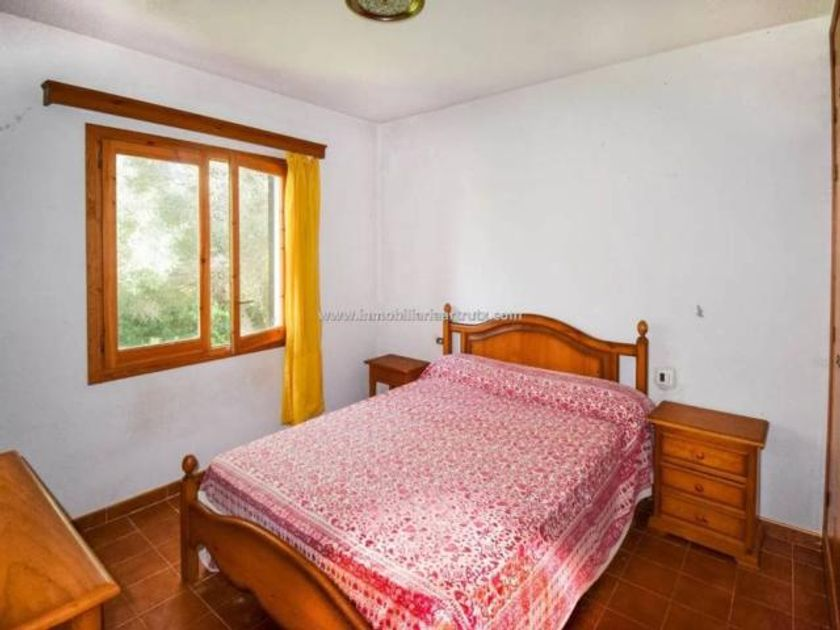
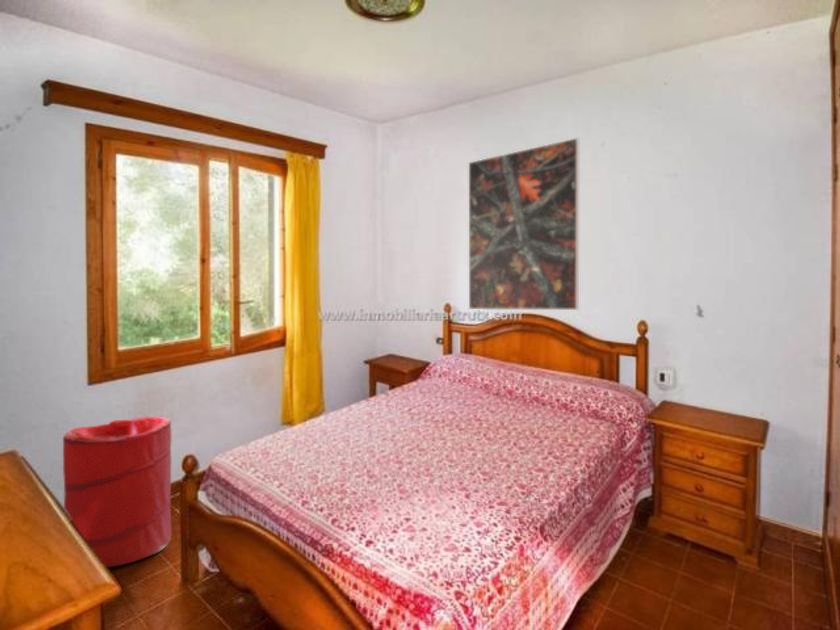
+ laundry hamper [62,415,173,568]
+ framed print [468,137,580,311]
